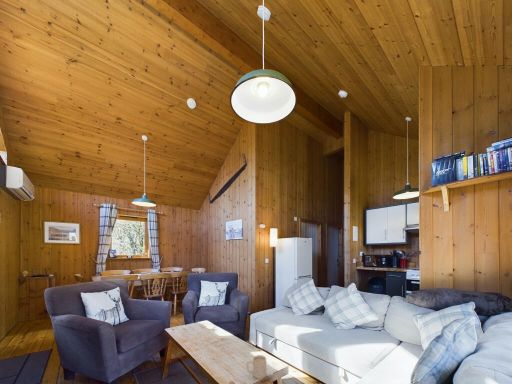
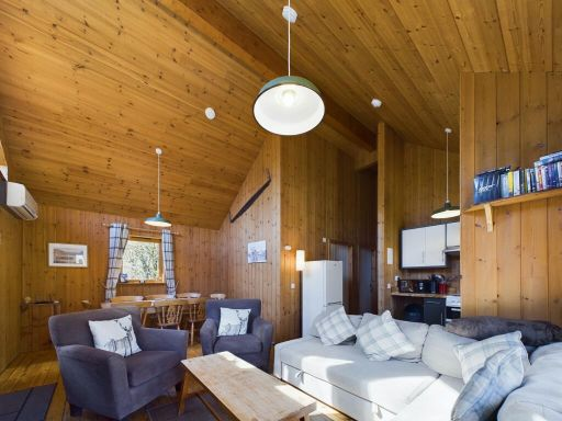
- mug [246,354,267,380]
